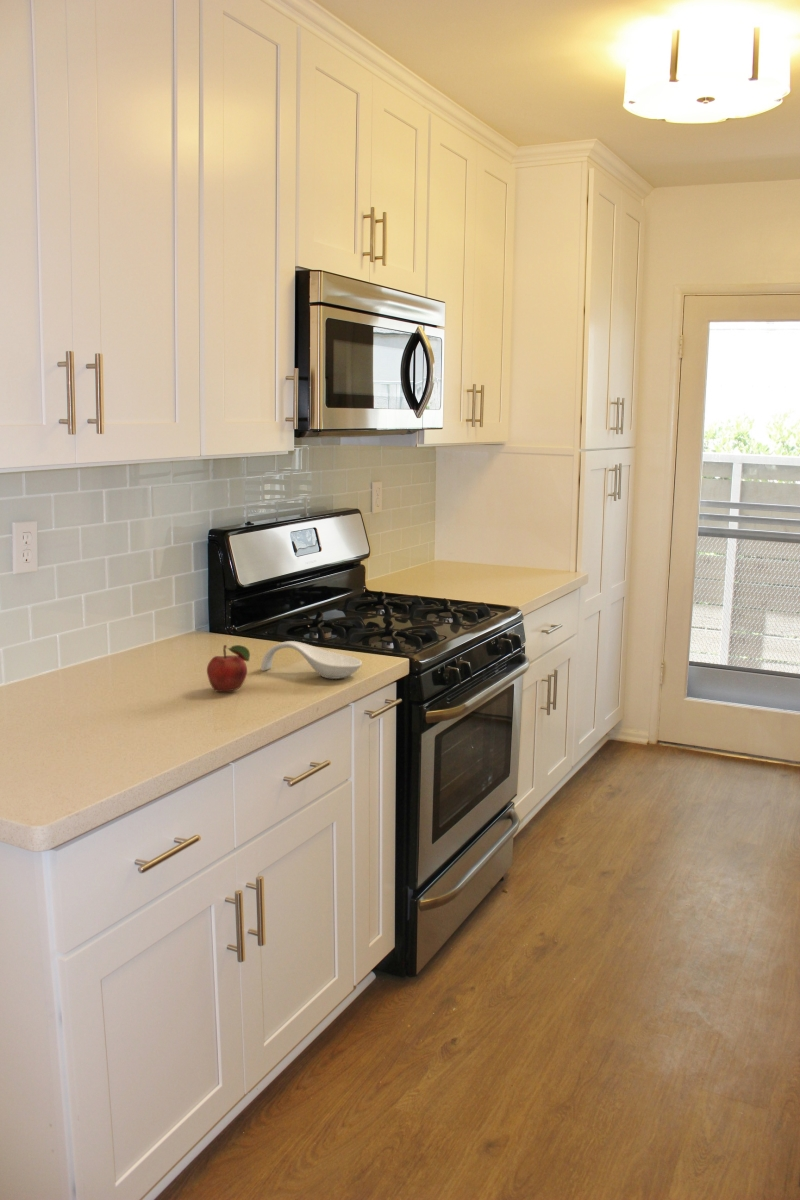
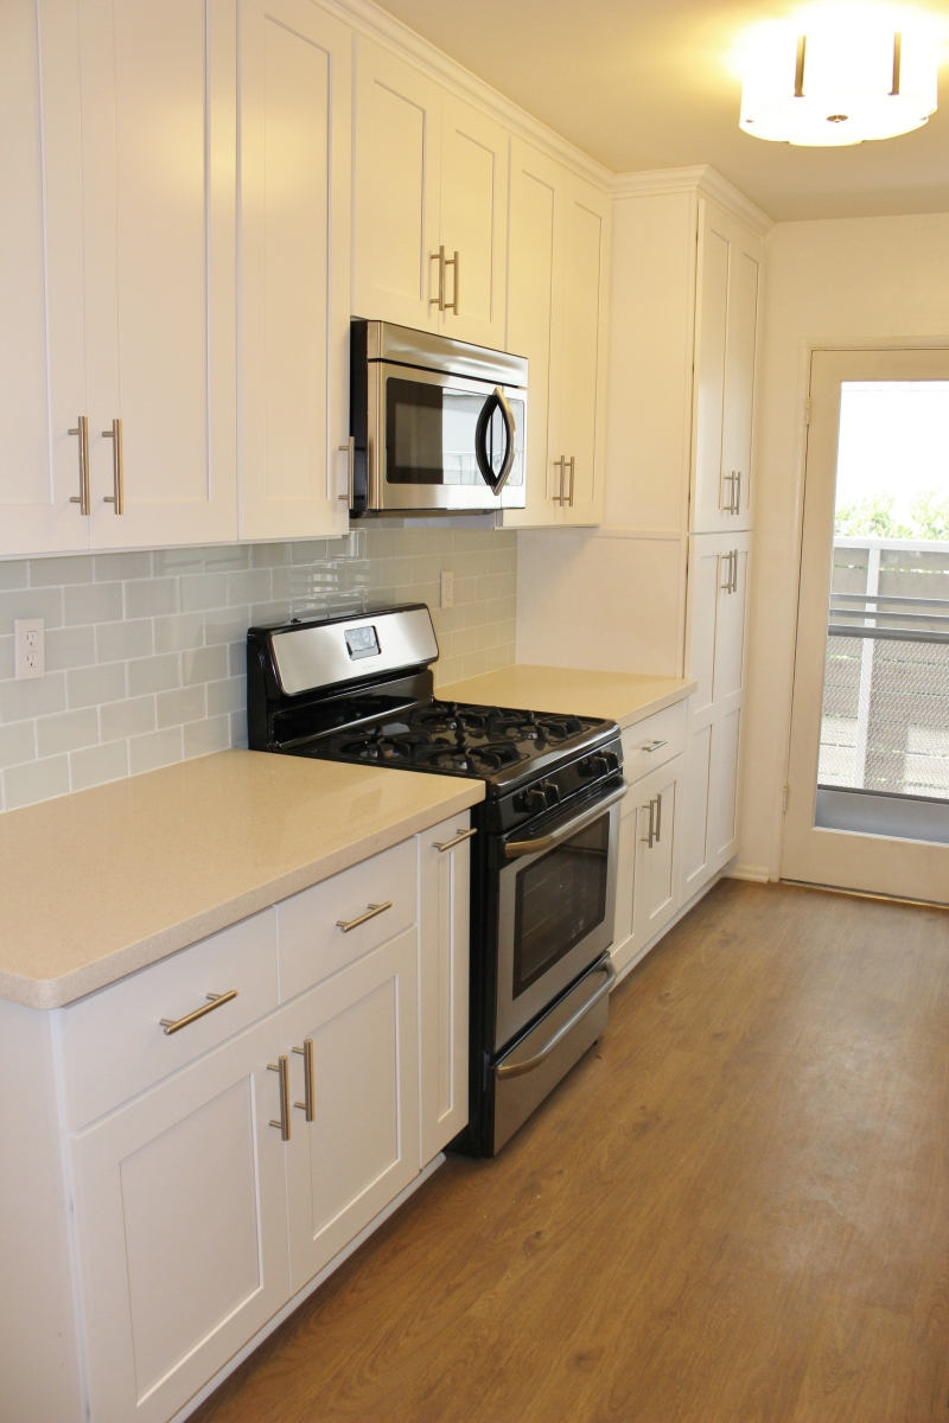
- spoon rest [260,640,363,680]
- fruit [206,644,251,693]
